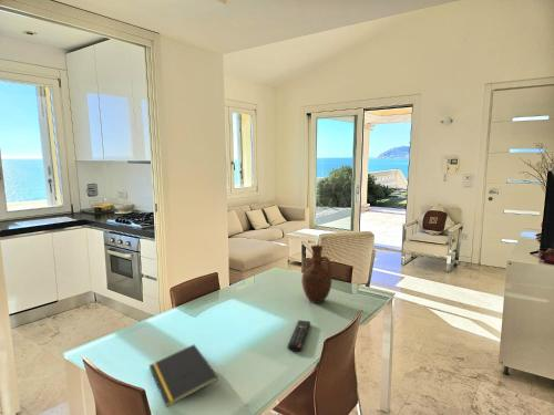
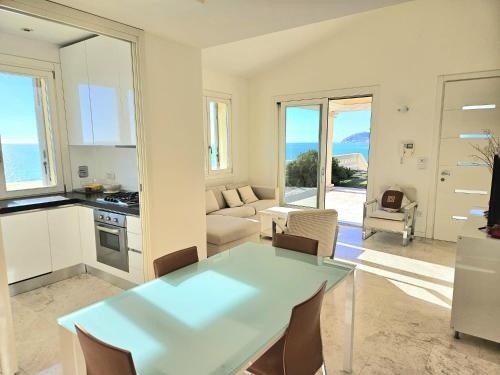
- remote control [287,319,311,353]
- pitcher [300,245,332,304]
- notepad [148,343,219,408]
